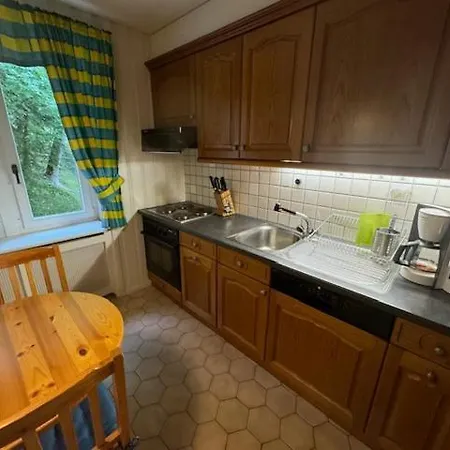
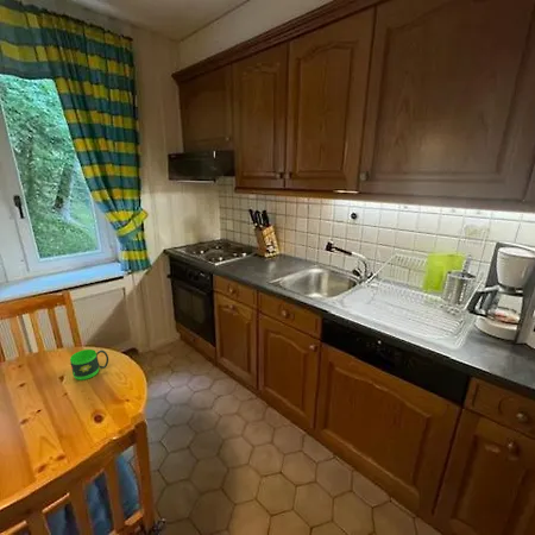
+ mug [69,348,109,382]
